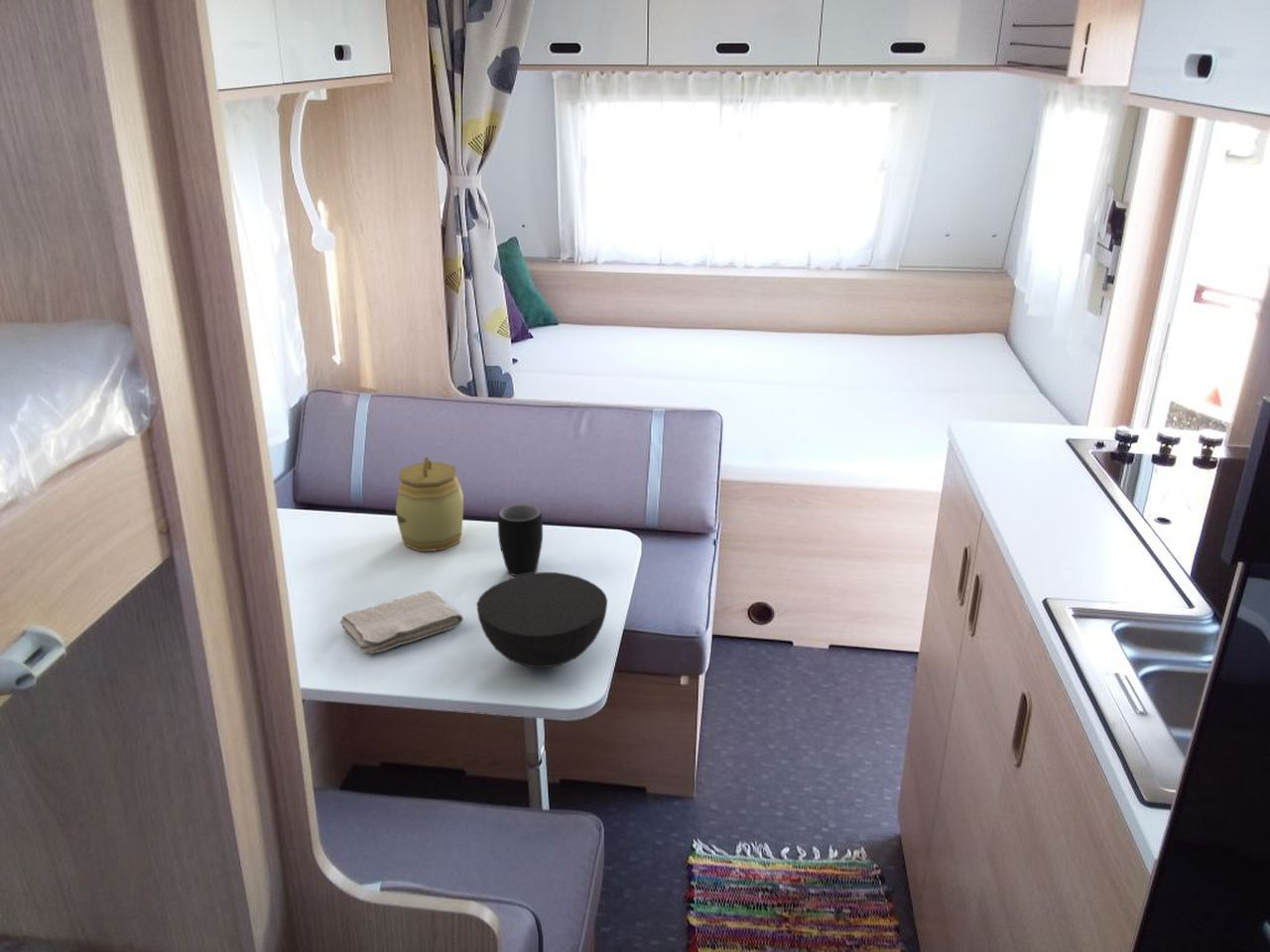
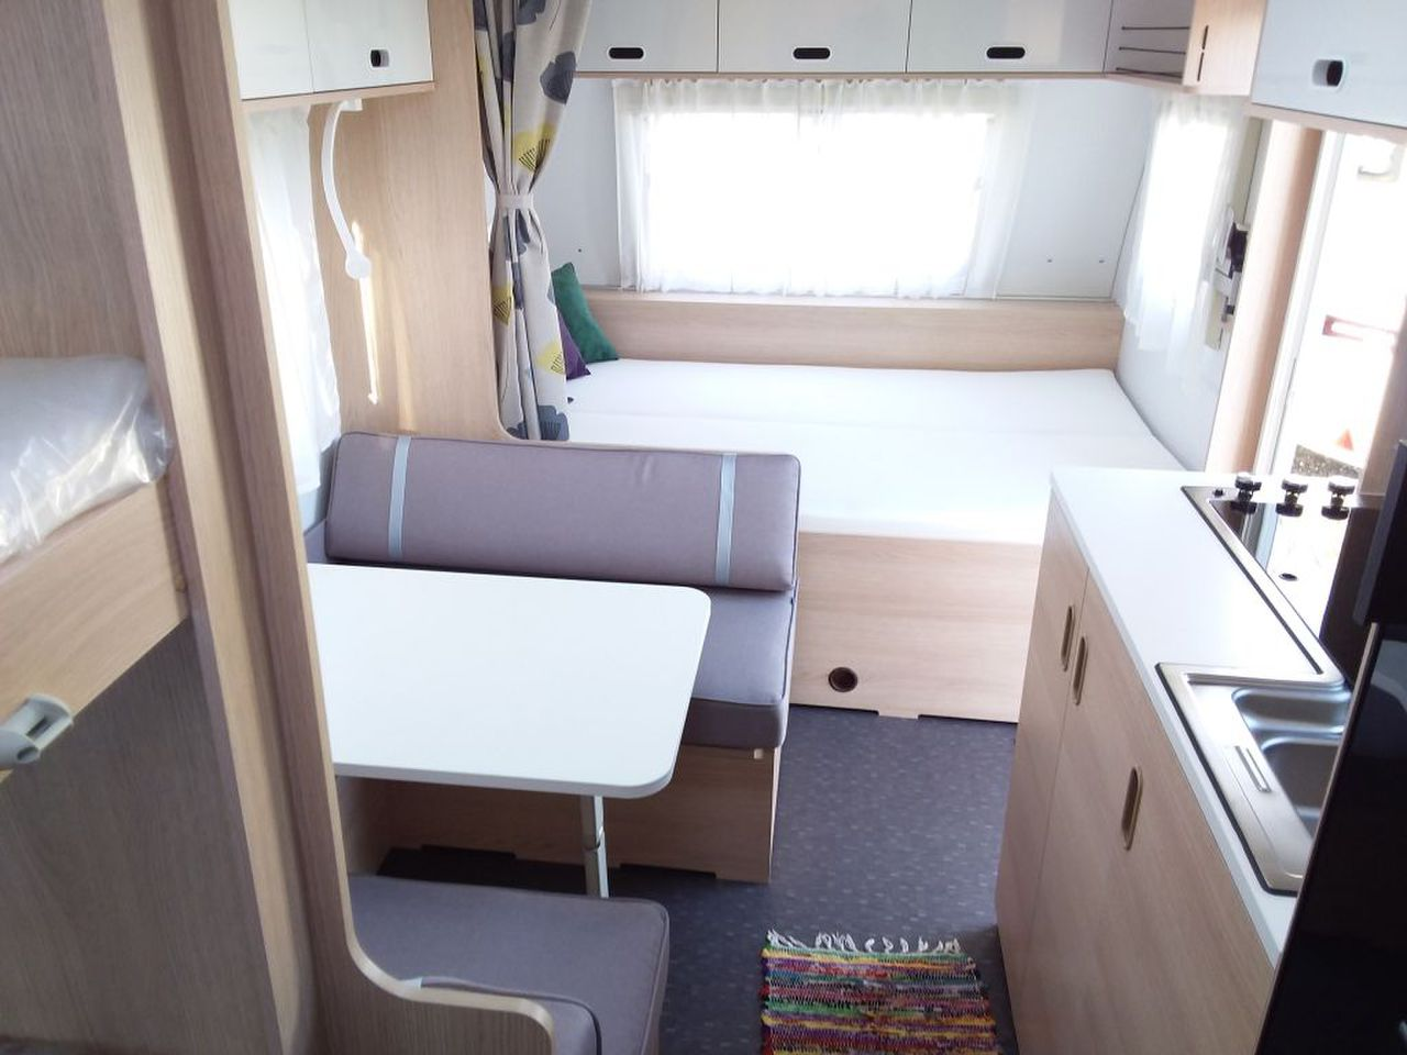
- washcloth [339,590,464,654]
- bowl [476,571,608,668]
- mug [497,504,544,577]
- jar [395,456,464,552]
